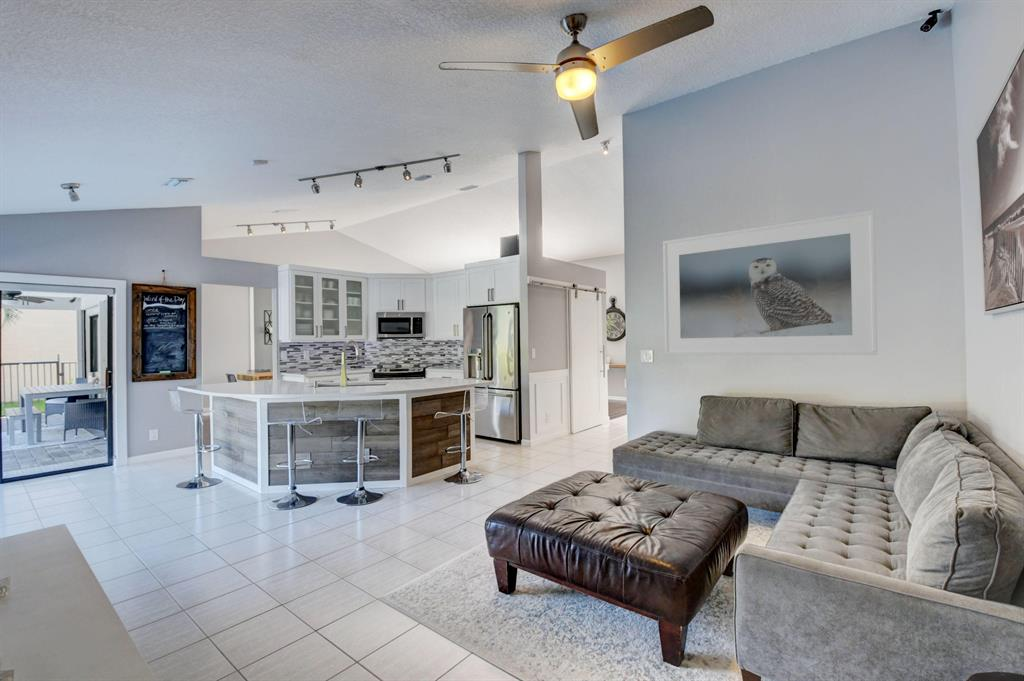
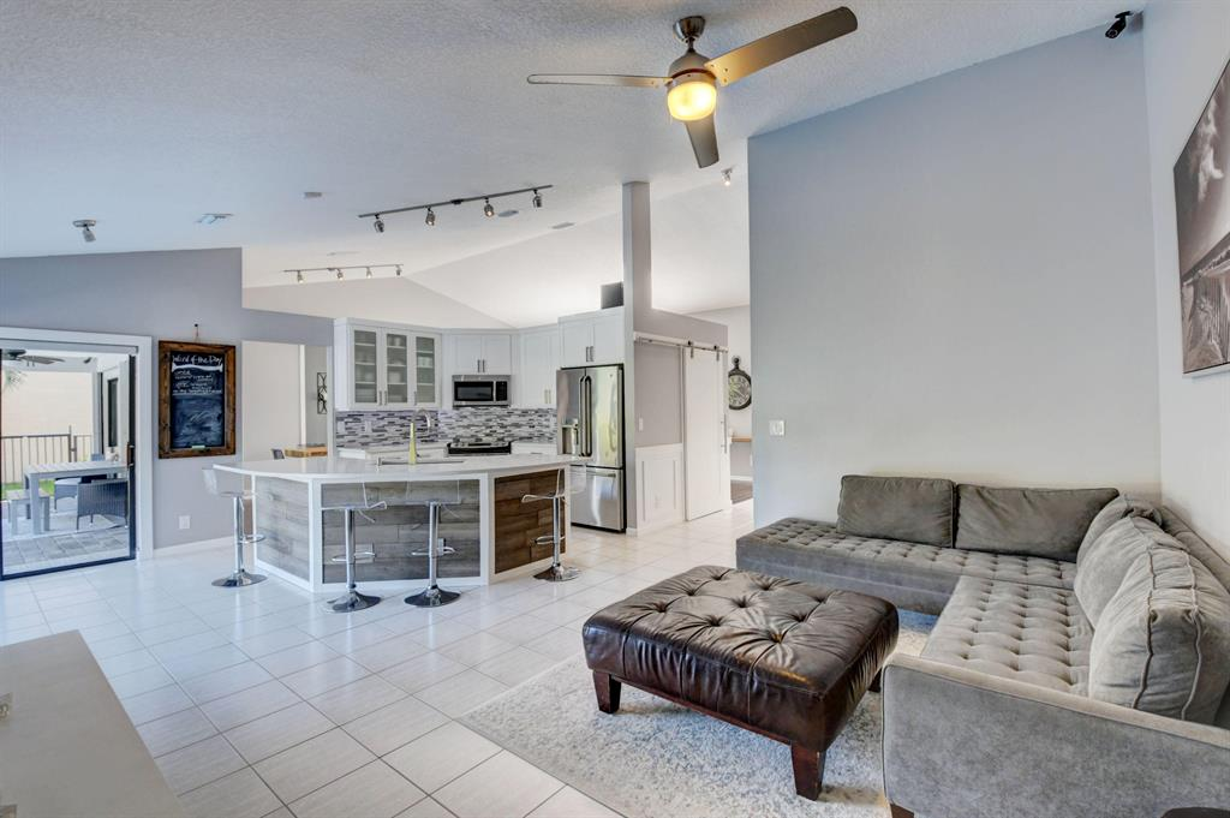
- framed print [662,209,878,356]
